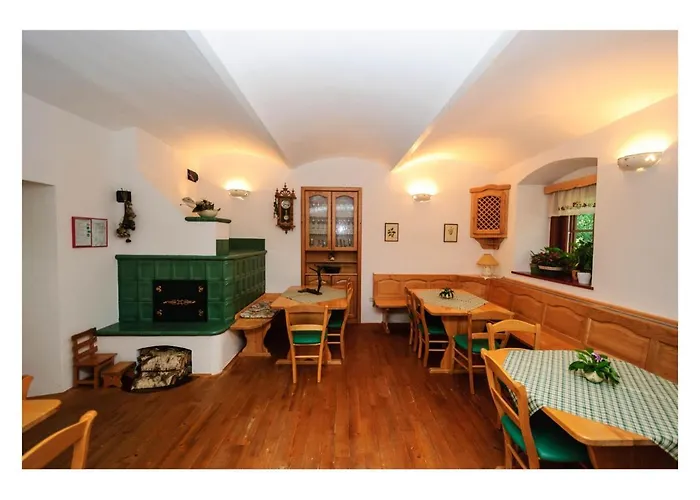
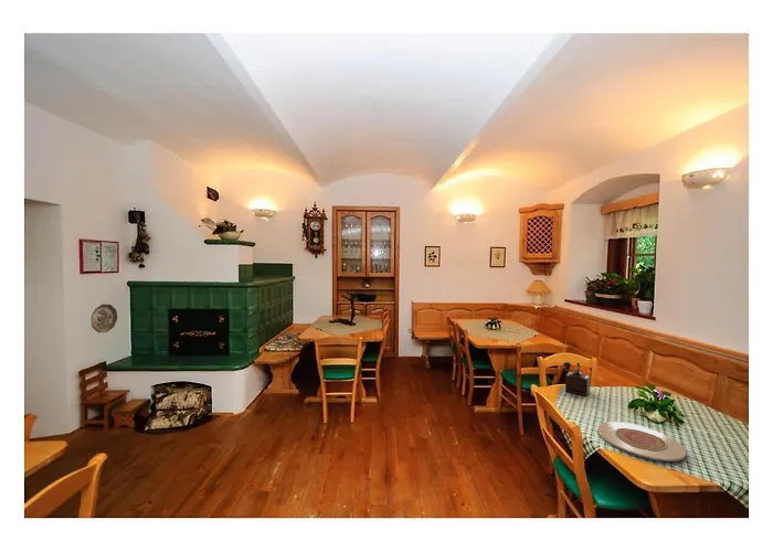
+ decorative plate [91,302,118,333]
+ plate [596,421,687,463]
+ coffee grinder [562,361,591,397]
